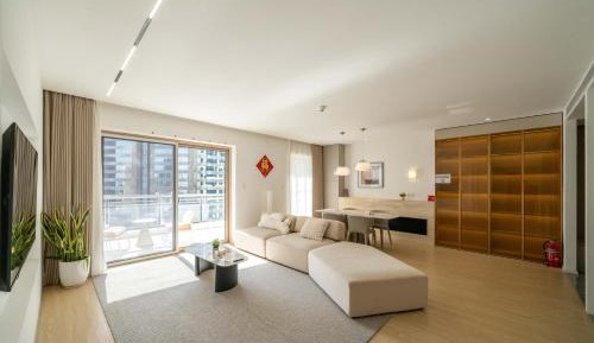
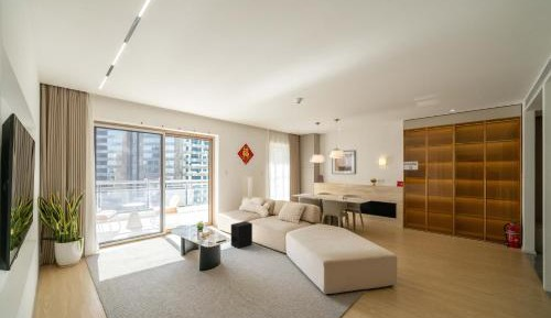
+ speaker [230,220,253,250]
